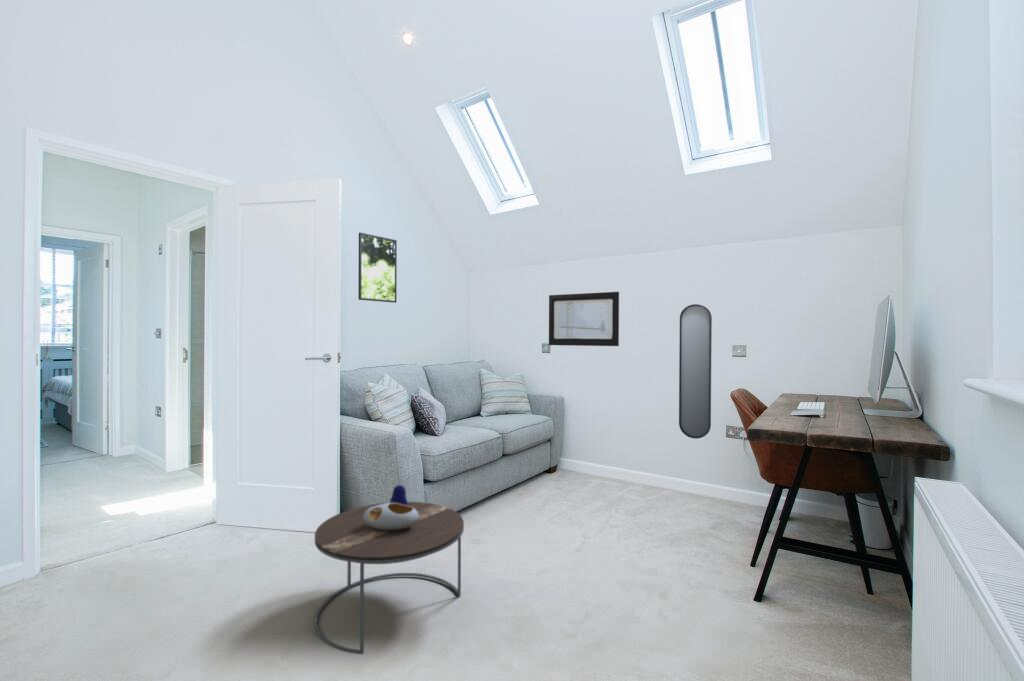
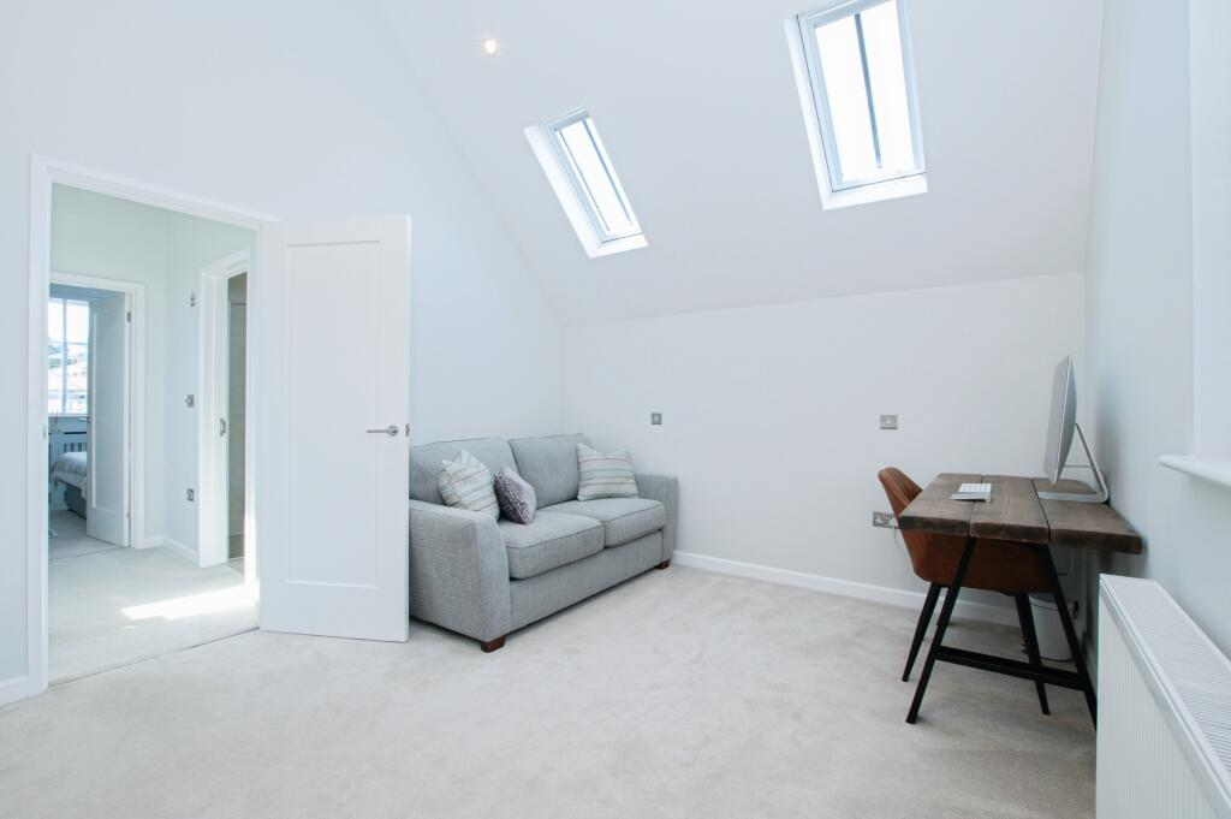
- side table [313,484,465,655]
- wall art [548,291,620,347]
- home mirror [678,303,713,440]
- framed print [357,232,398,304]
